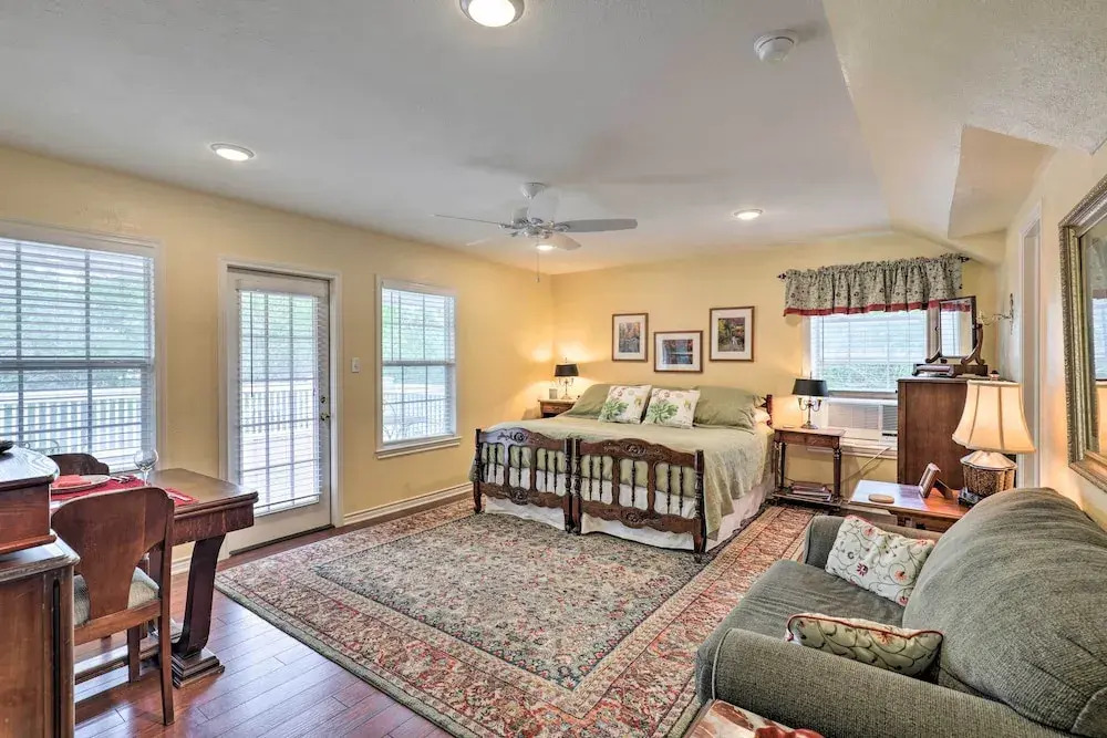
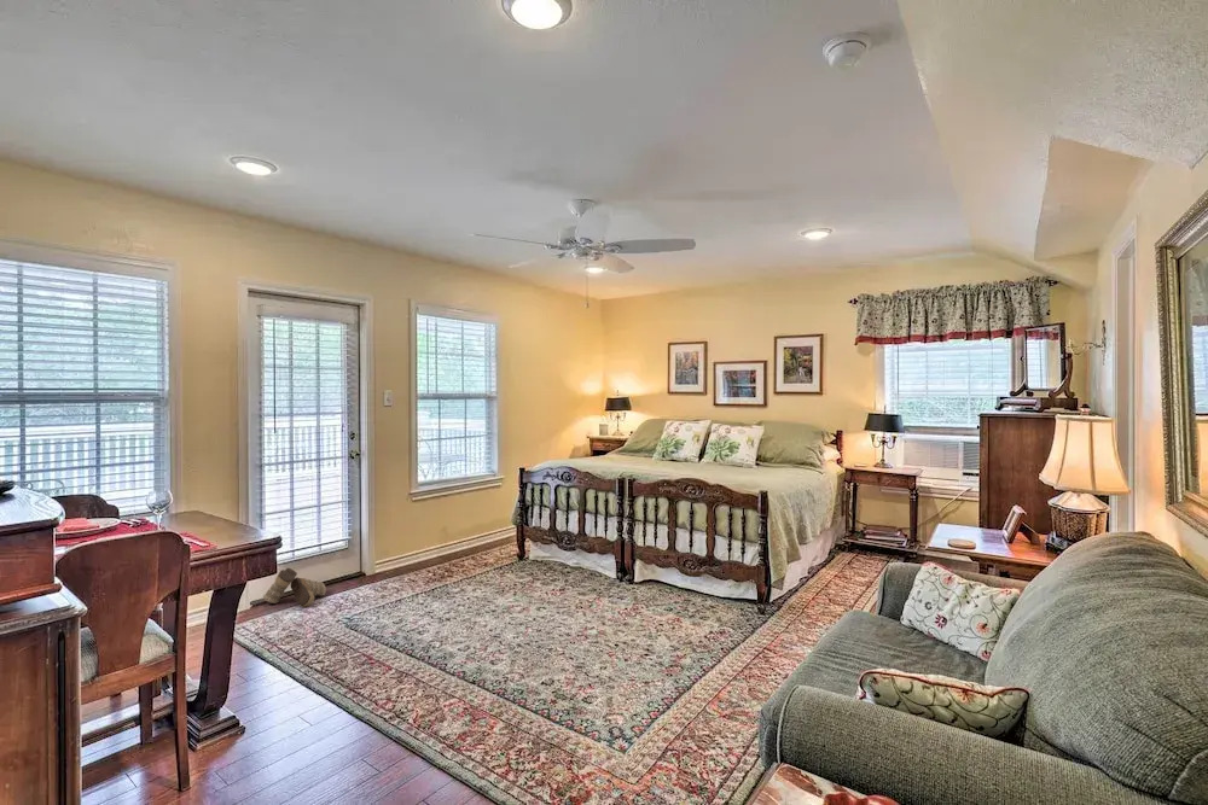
+ boots [262,567,327,608]
